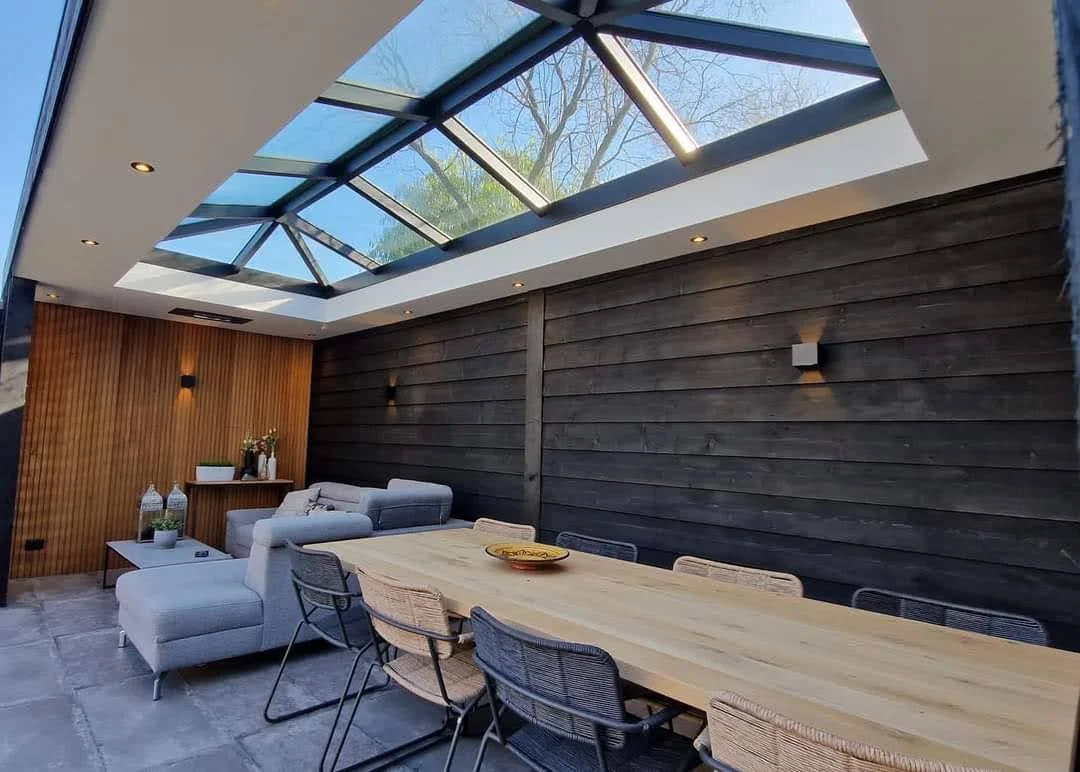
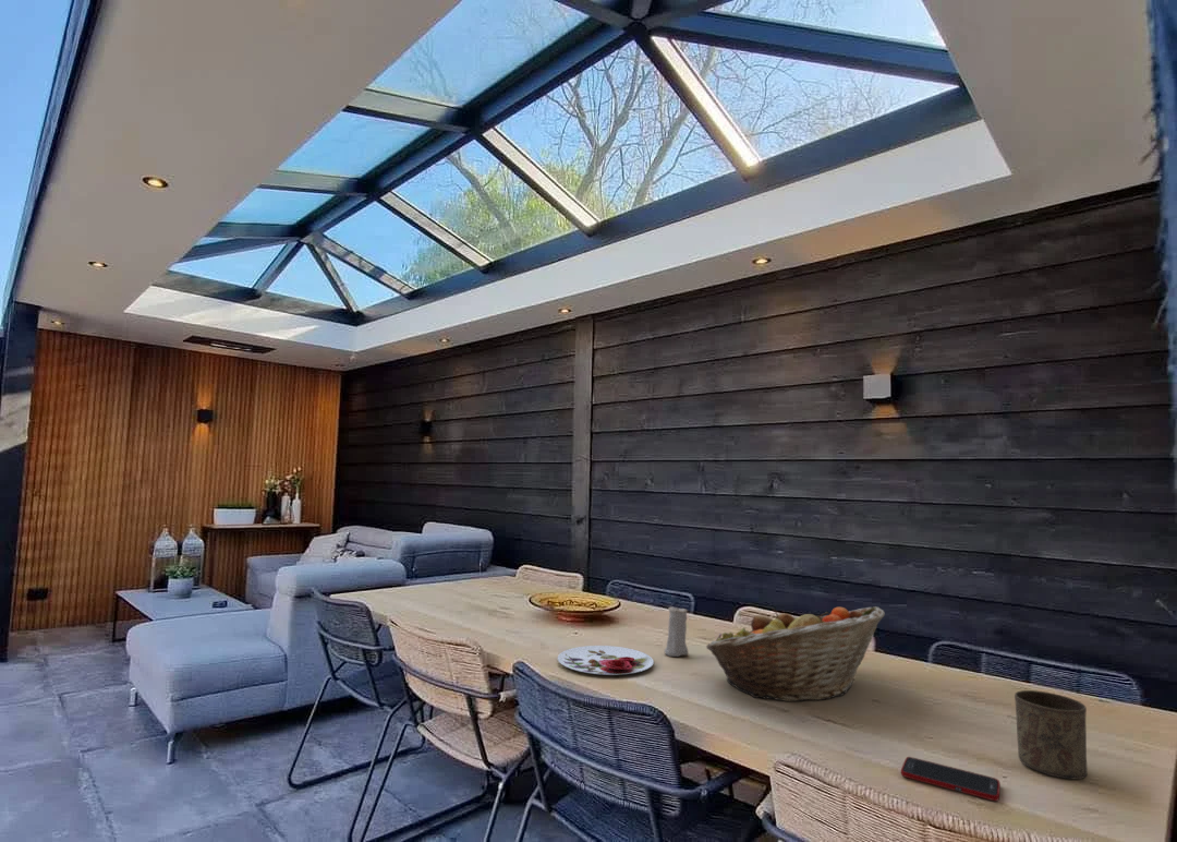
+ plate [557,645,655,676]
+ cup [1014,689,1089,780]
+ fruit basket [705,605,886,702]
+ candle [663,602,690,658]
+ cell phone [900,756,1002,802]
